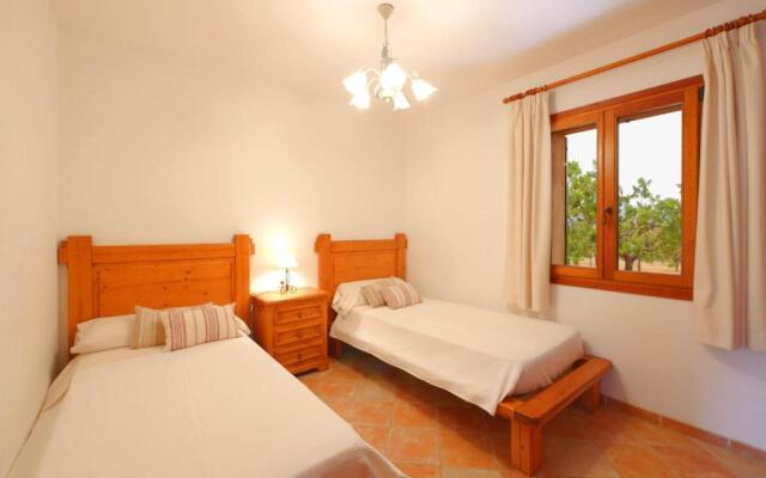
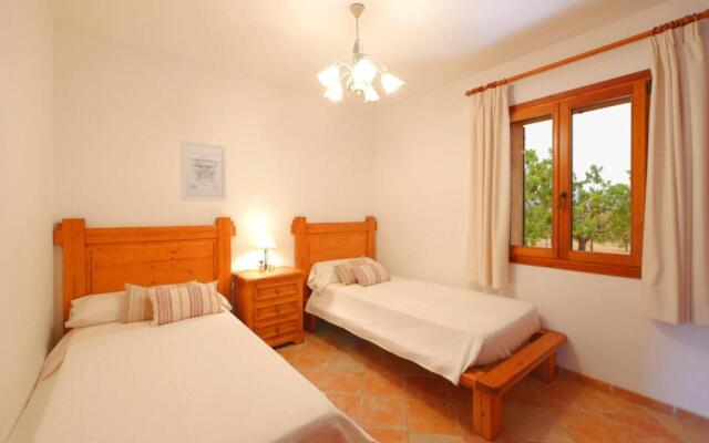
+ wall art [179,138,228,203]
